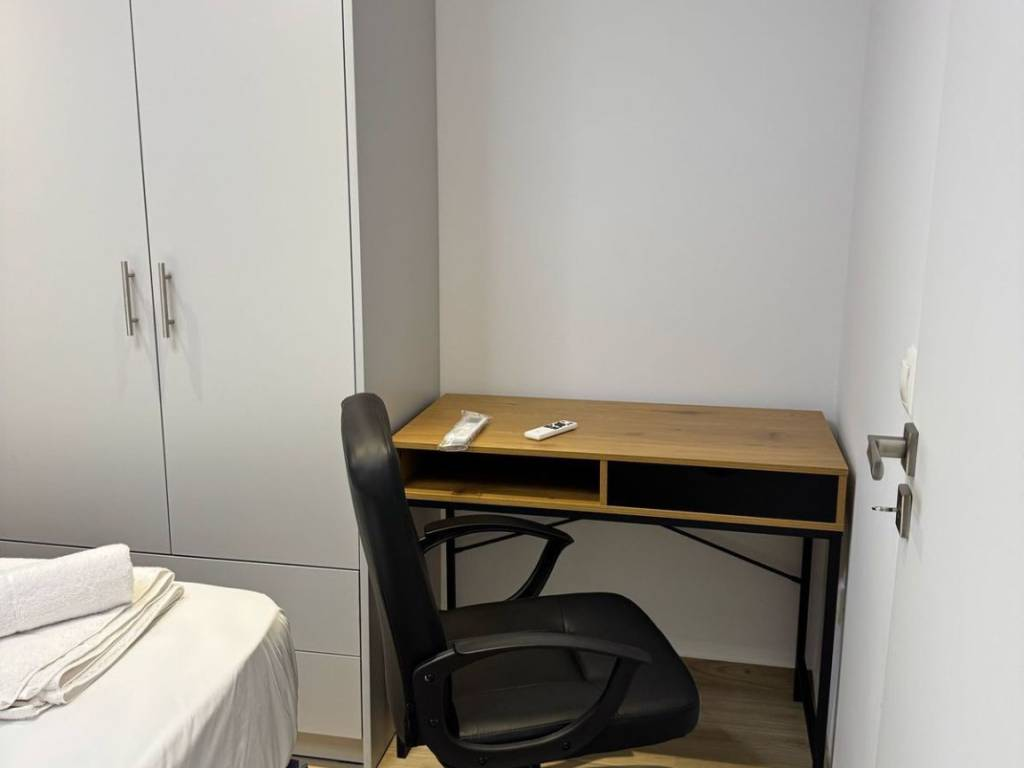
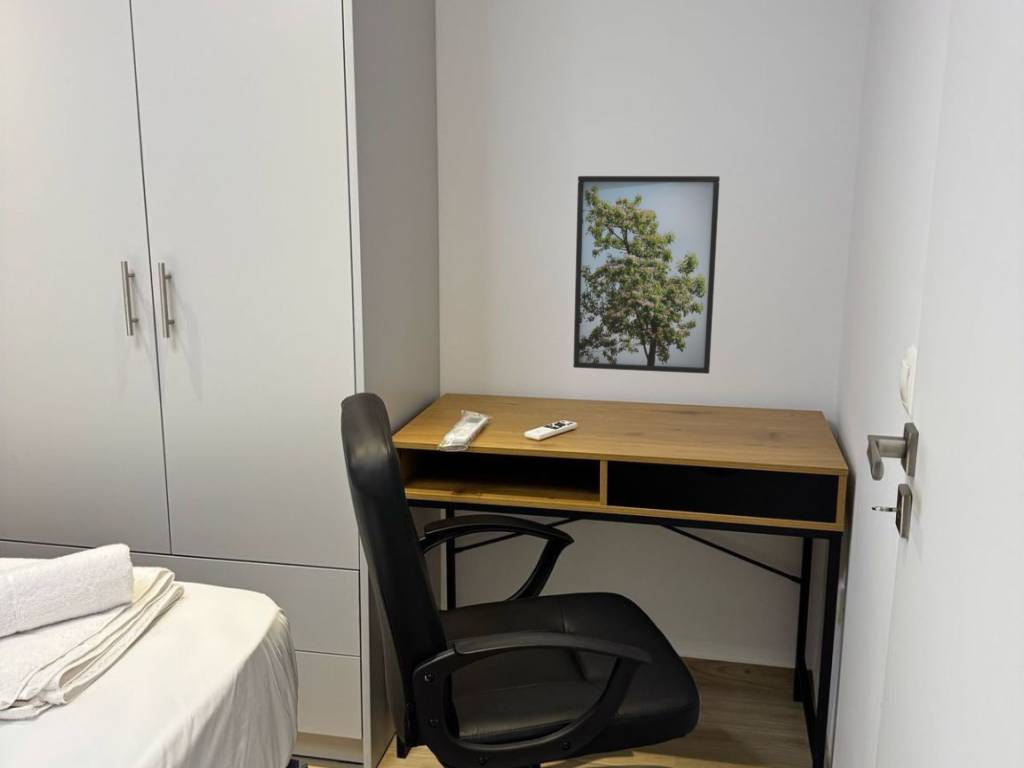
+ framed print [572,175,721,375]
